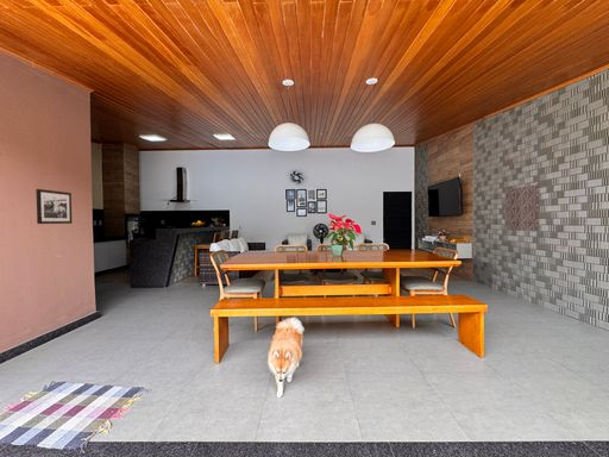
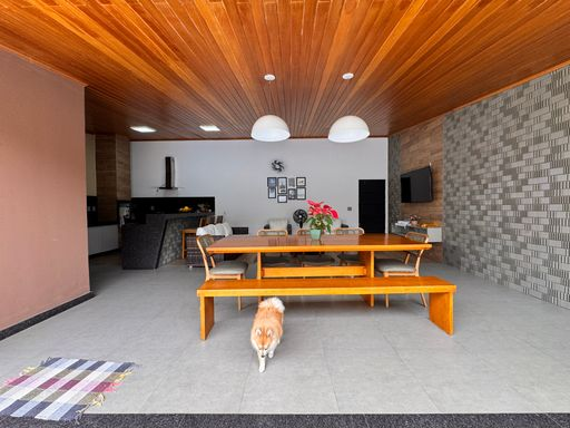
- decorative wall panel [503,183,541,232]
- picture frame [34,188,73,225]
